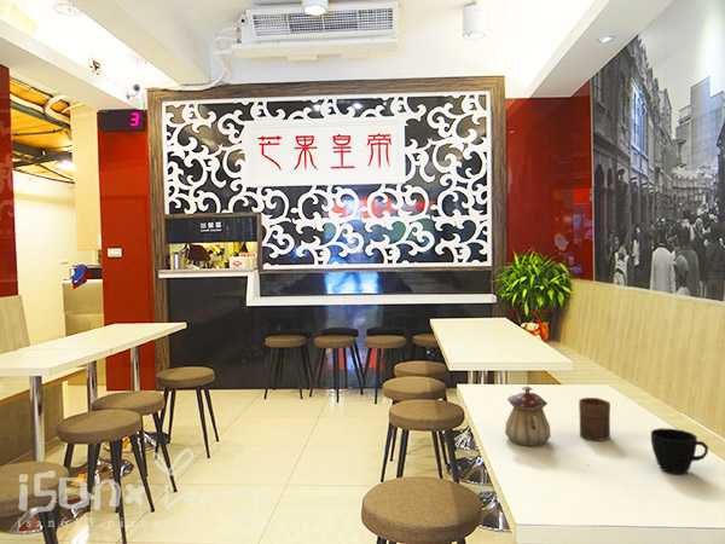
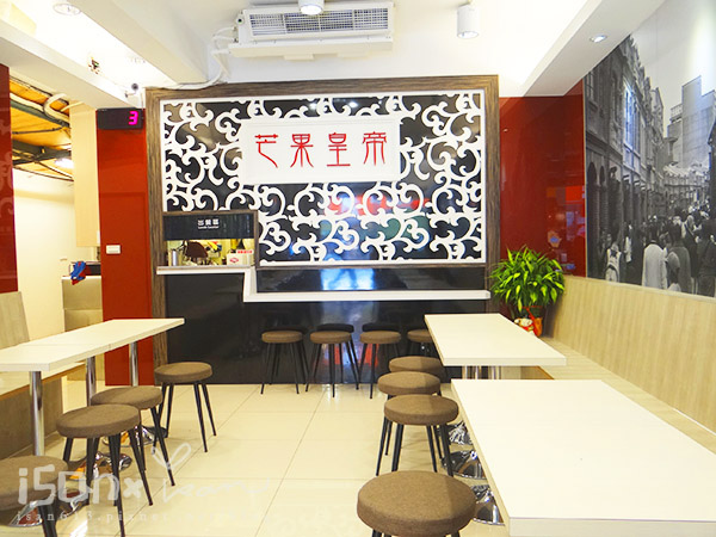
- cup [578,397,611,441]
- teapot [504,386,552,447]
- cup [650,427,709,475]
